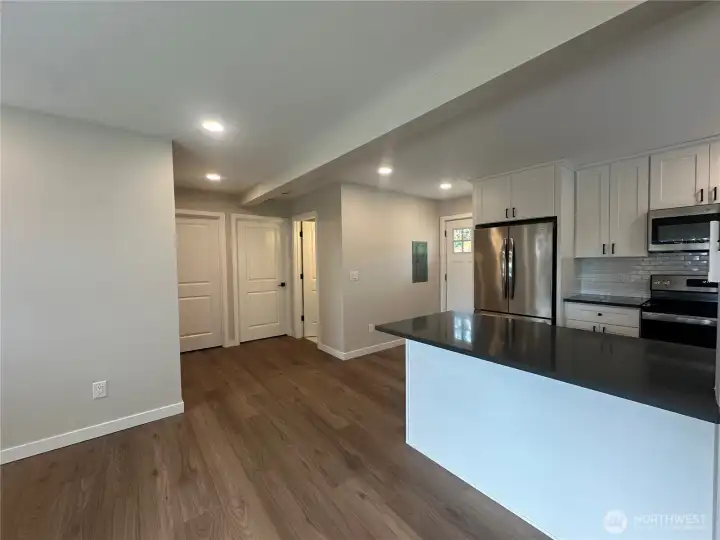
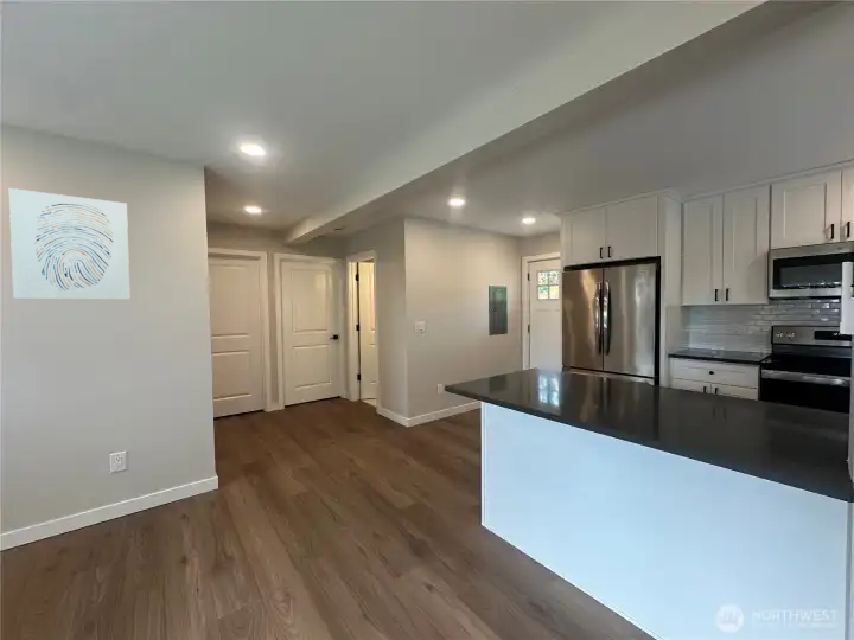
+ wall art [8,187,132,301]
